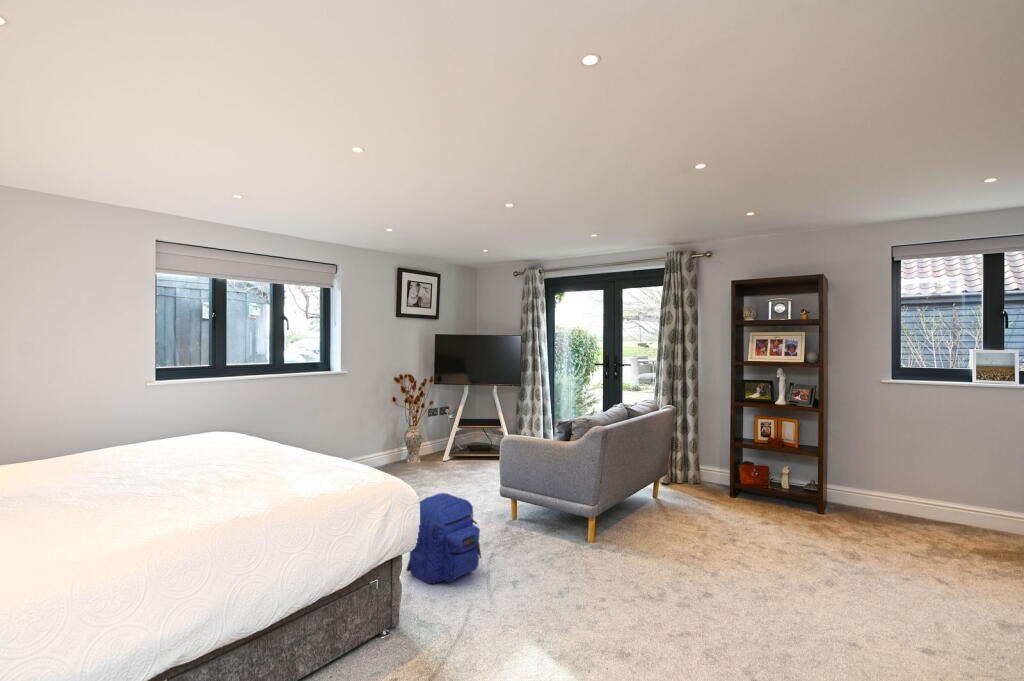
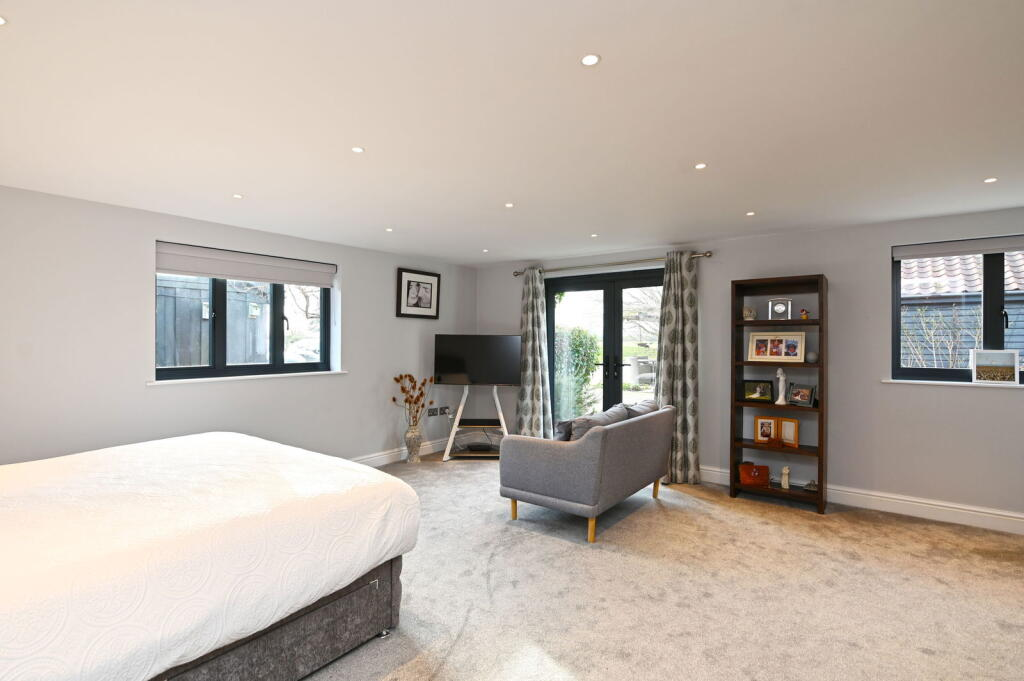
- backpack [405,492,482,585]
